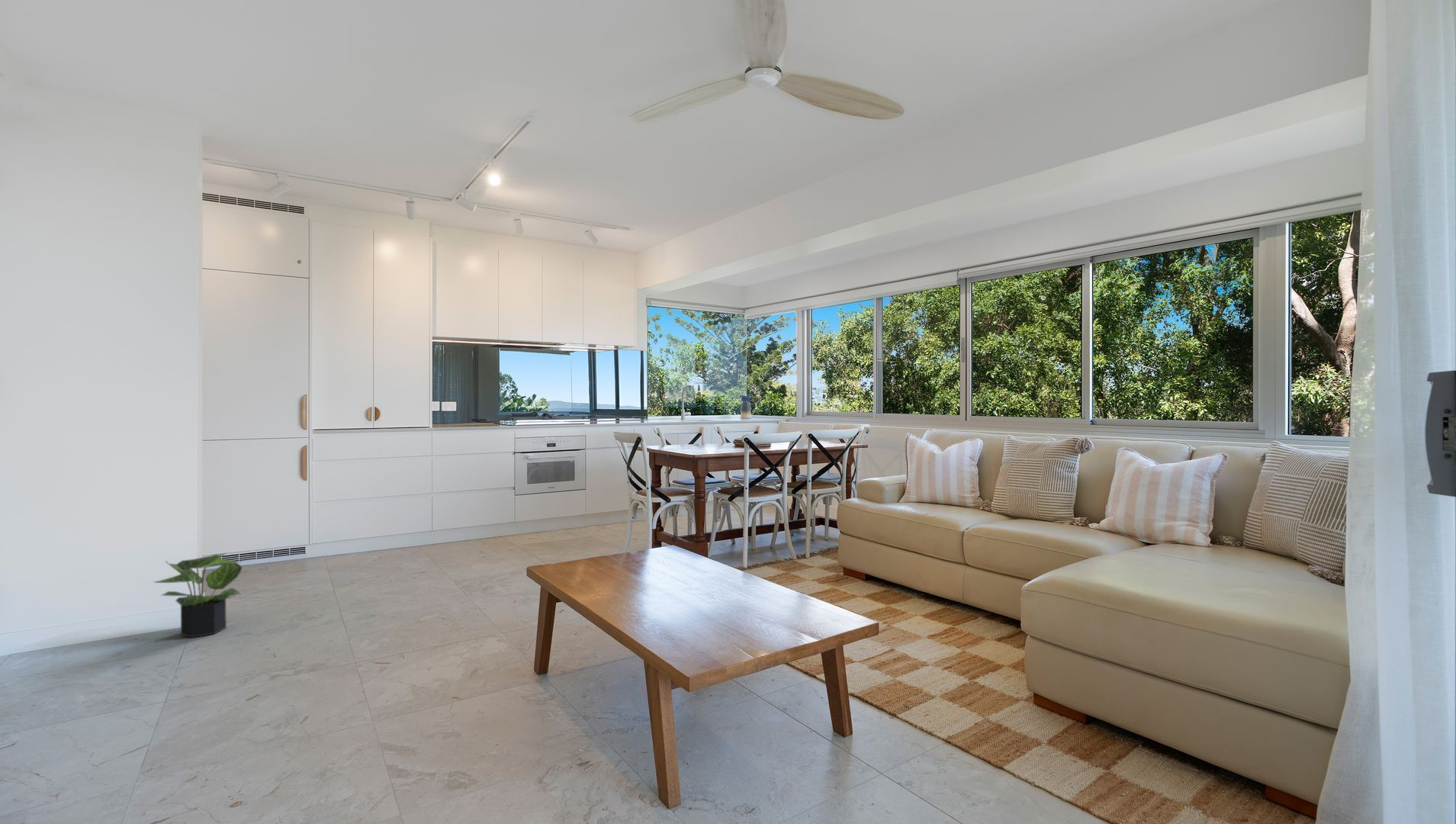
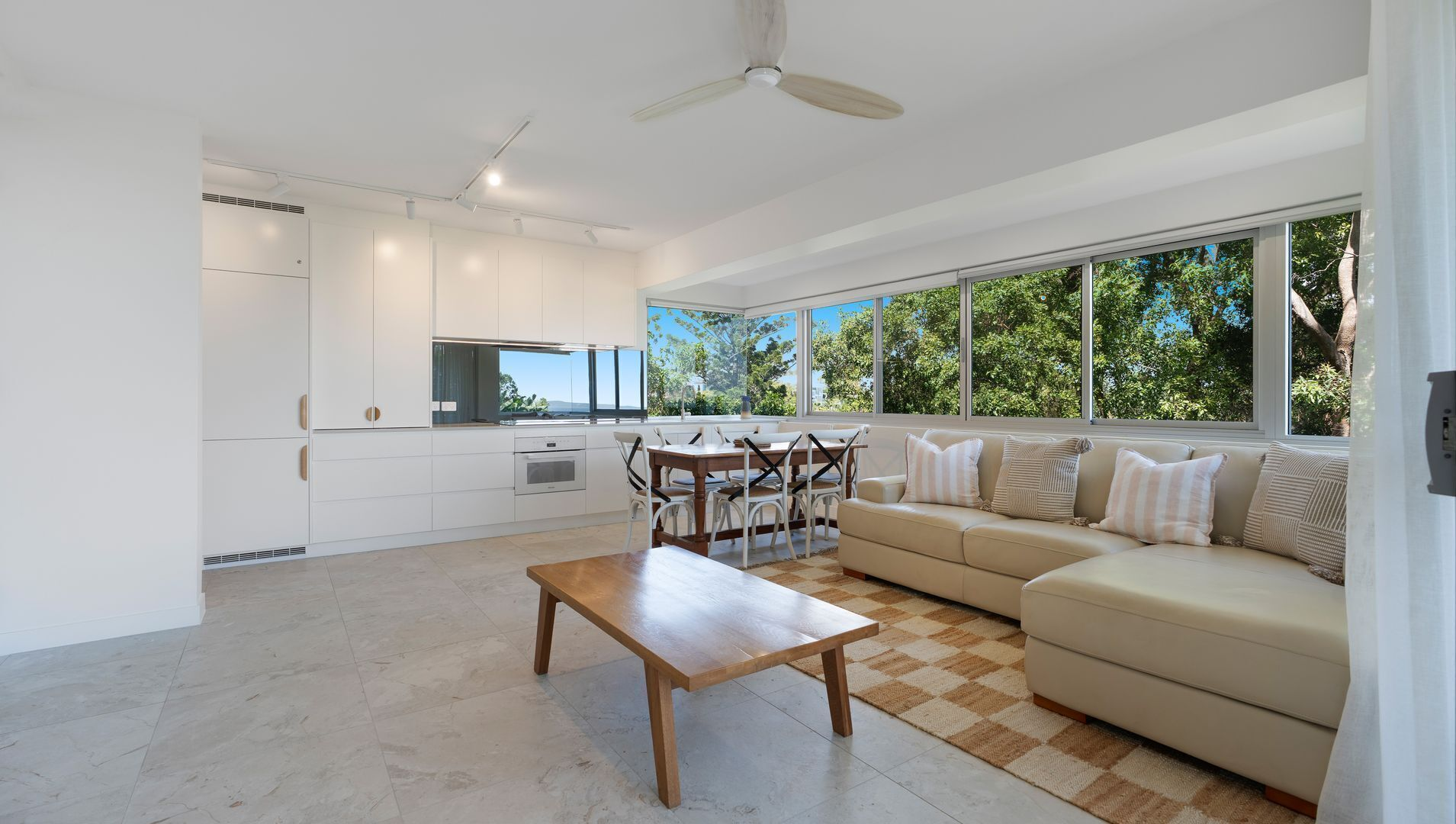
- potted plant [153,552,243,639]
